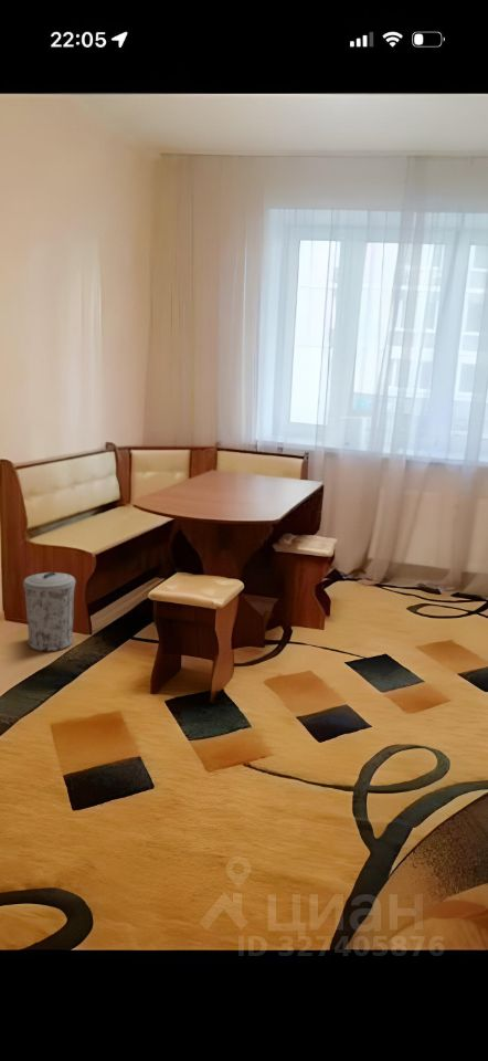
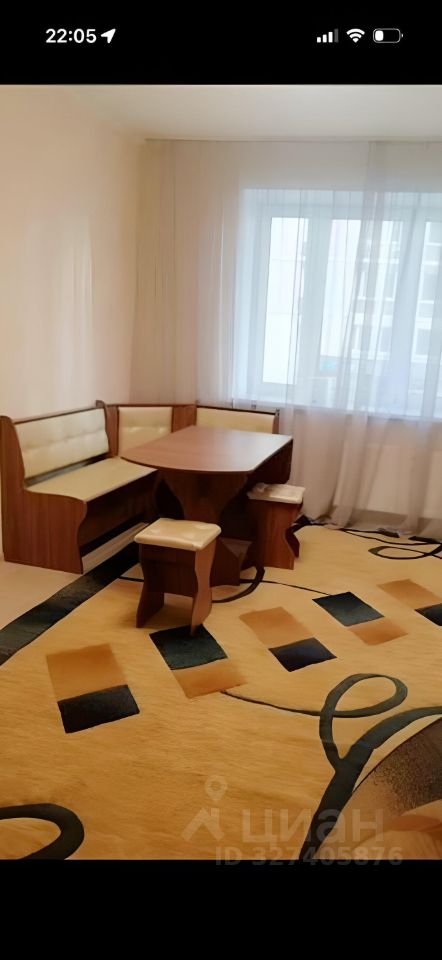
- trash can [22,571,76,652]
